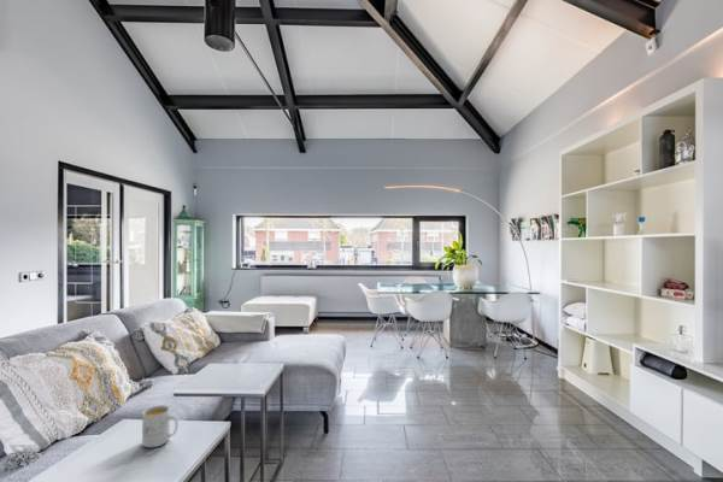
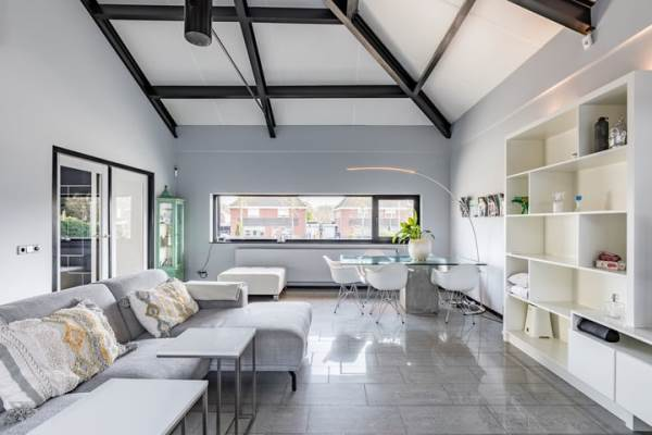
- mug [141,404,180,448]
